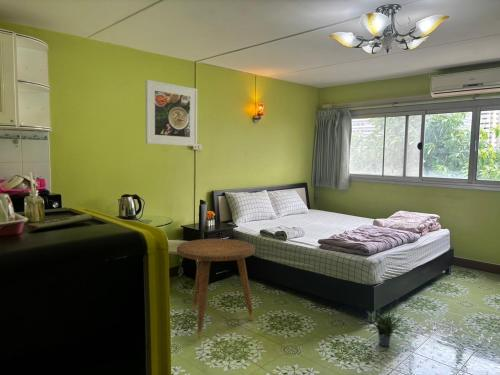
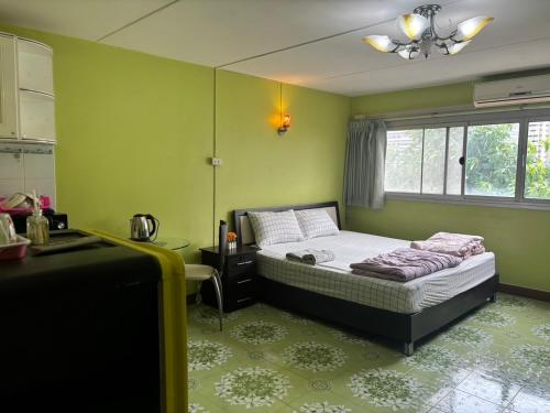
- potted plant [363,298,407,347]
- side table [176,238,256,341]
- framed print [145,79,198,147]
